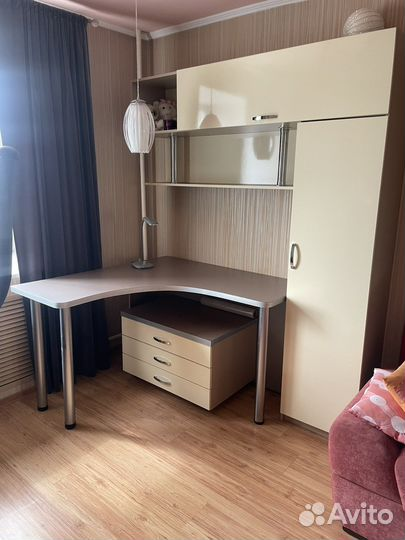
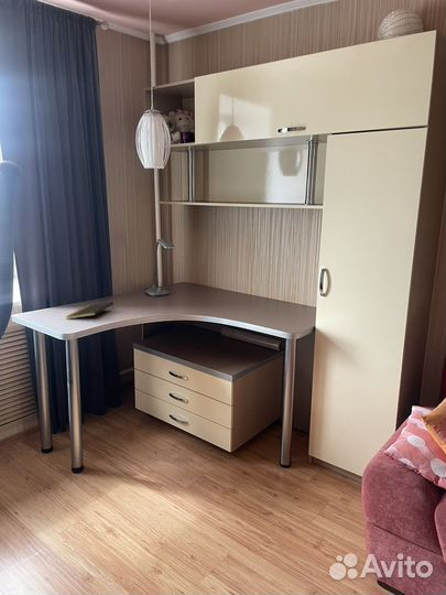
+ notepad [65,301,115,321]
